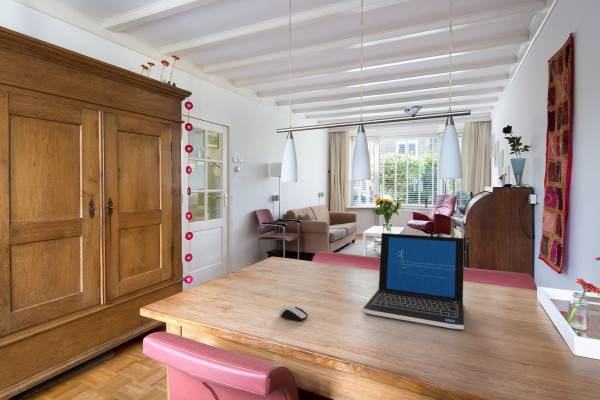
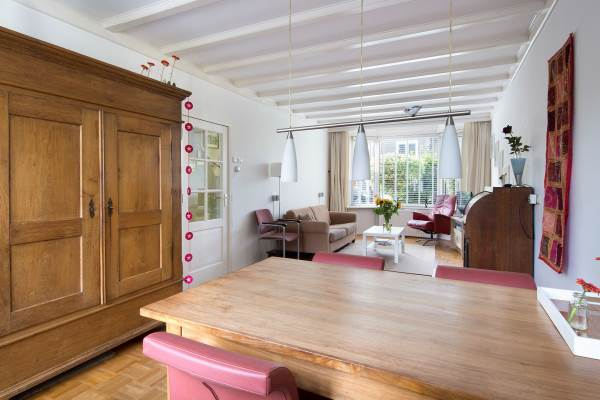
- laptop [362,232,465,330]
- computer mouse [278,304,309,322]
